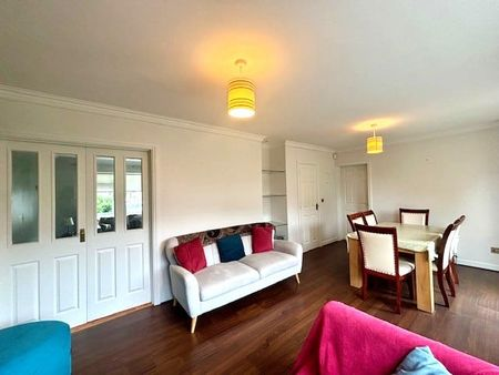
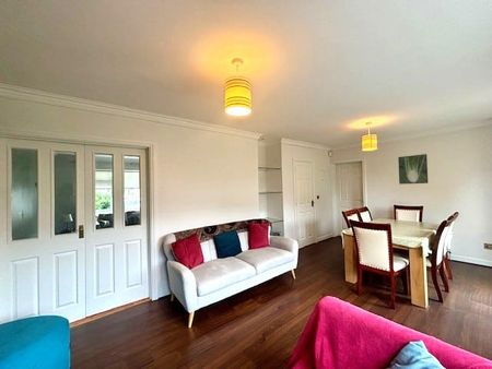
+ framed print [397,153,429,186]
